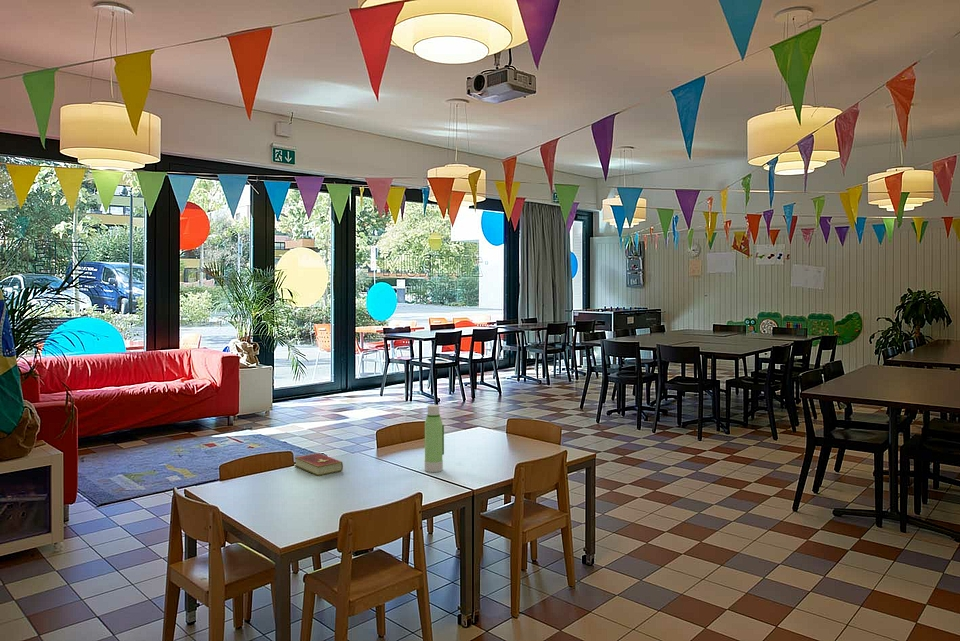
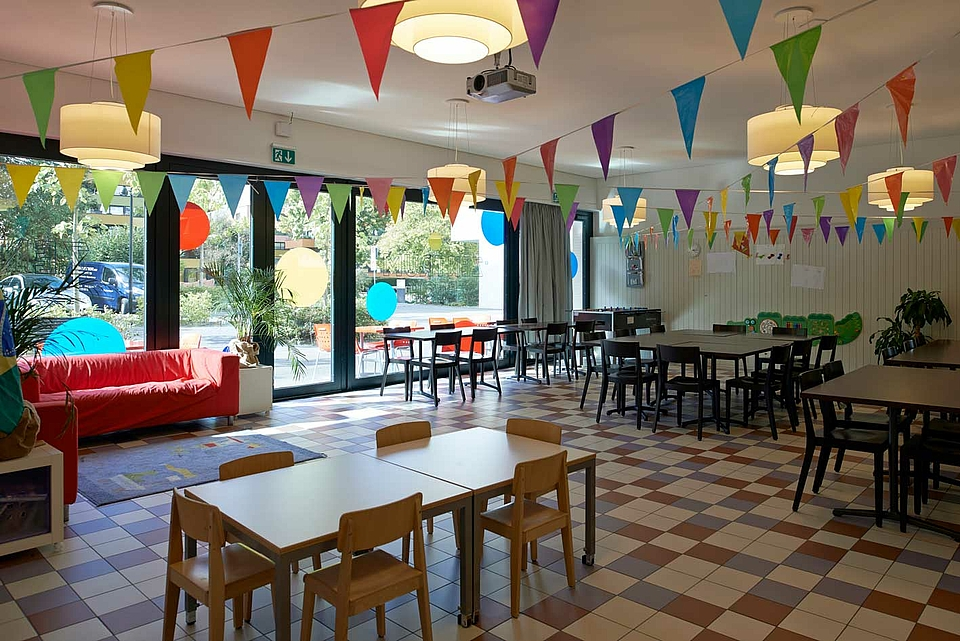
- water bottle [424,404,445,473]
- hardcover book [294,452,344,477]
